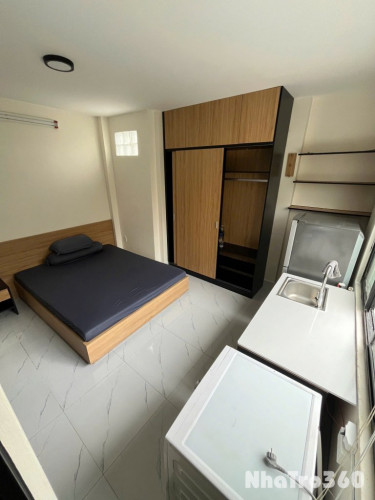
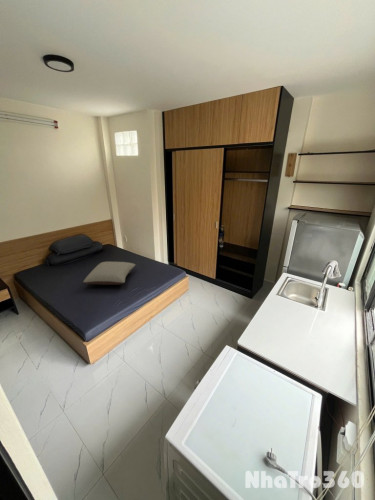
+ pillow [82,261,136,286]
